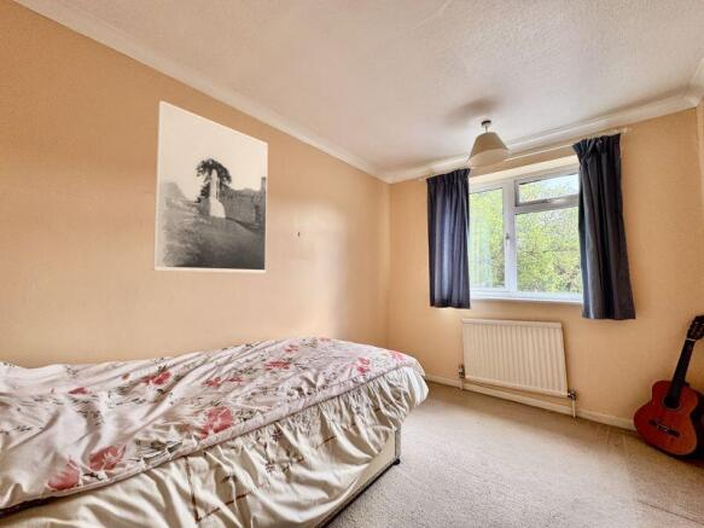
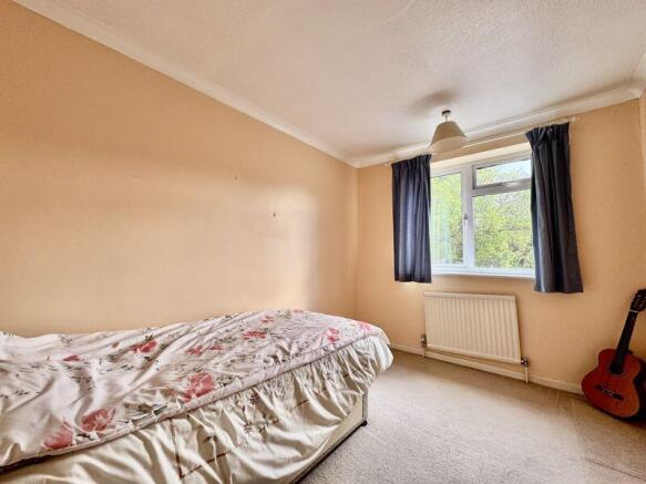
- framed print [151,99,269,274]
